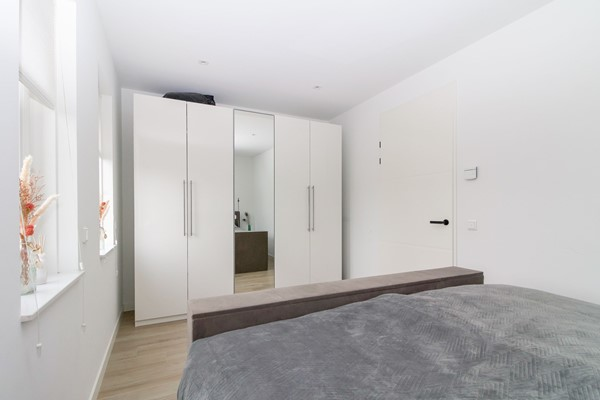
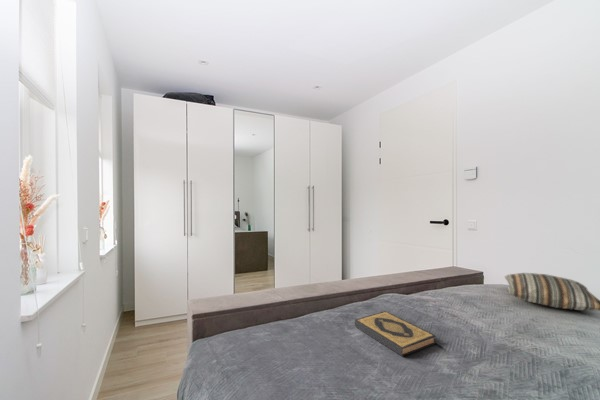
+ pillow [504,272,600,311]
+ hardback book [354,310,437,357]
